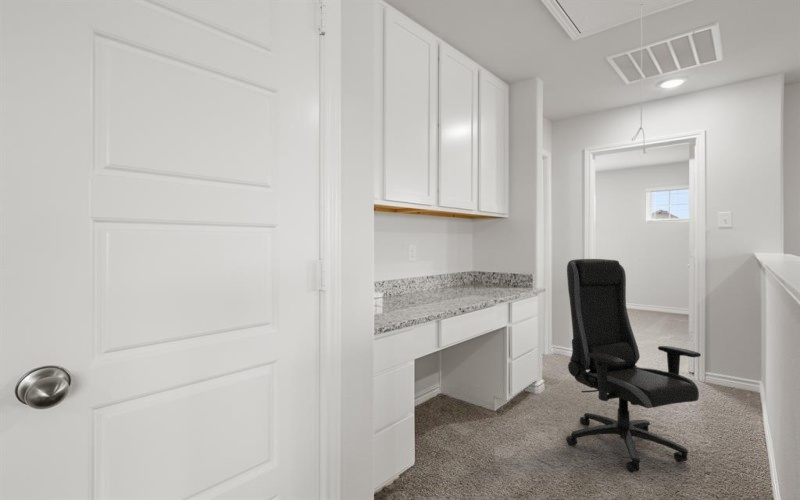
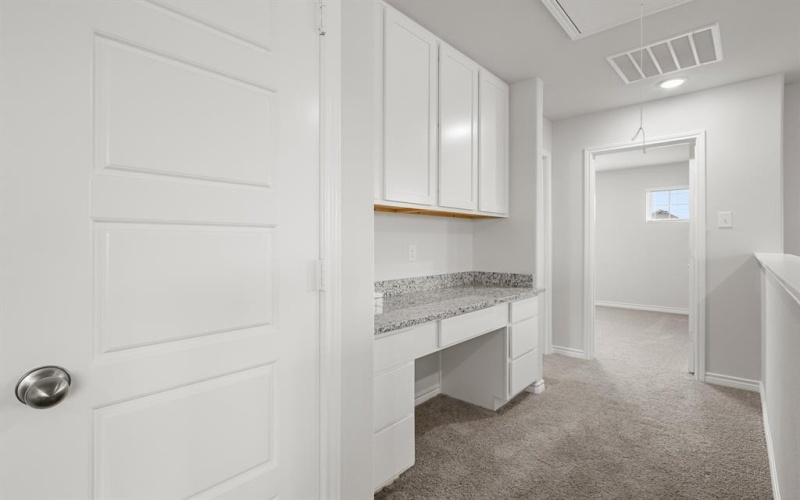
- office chair [565,258,702,473]
